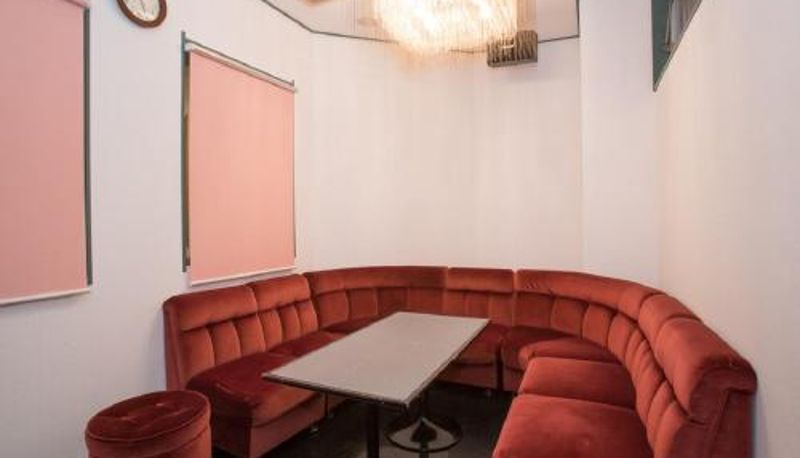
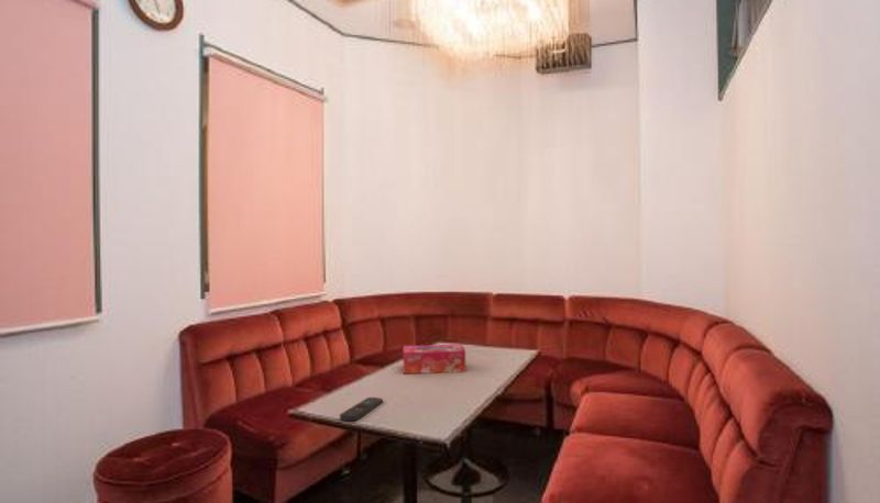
+ remote control [339,396,384,422]
+ tissue box [403,344,466,375]
